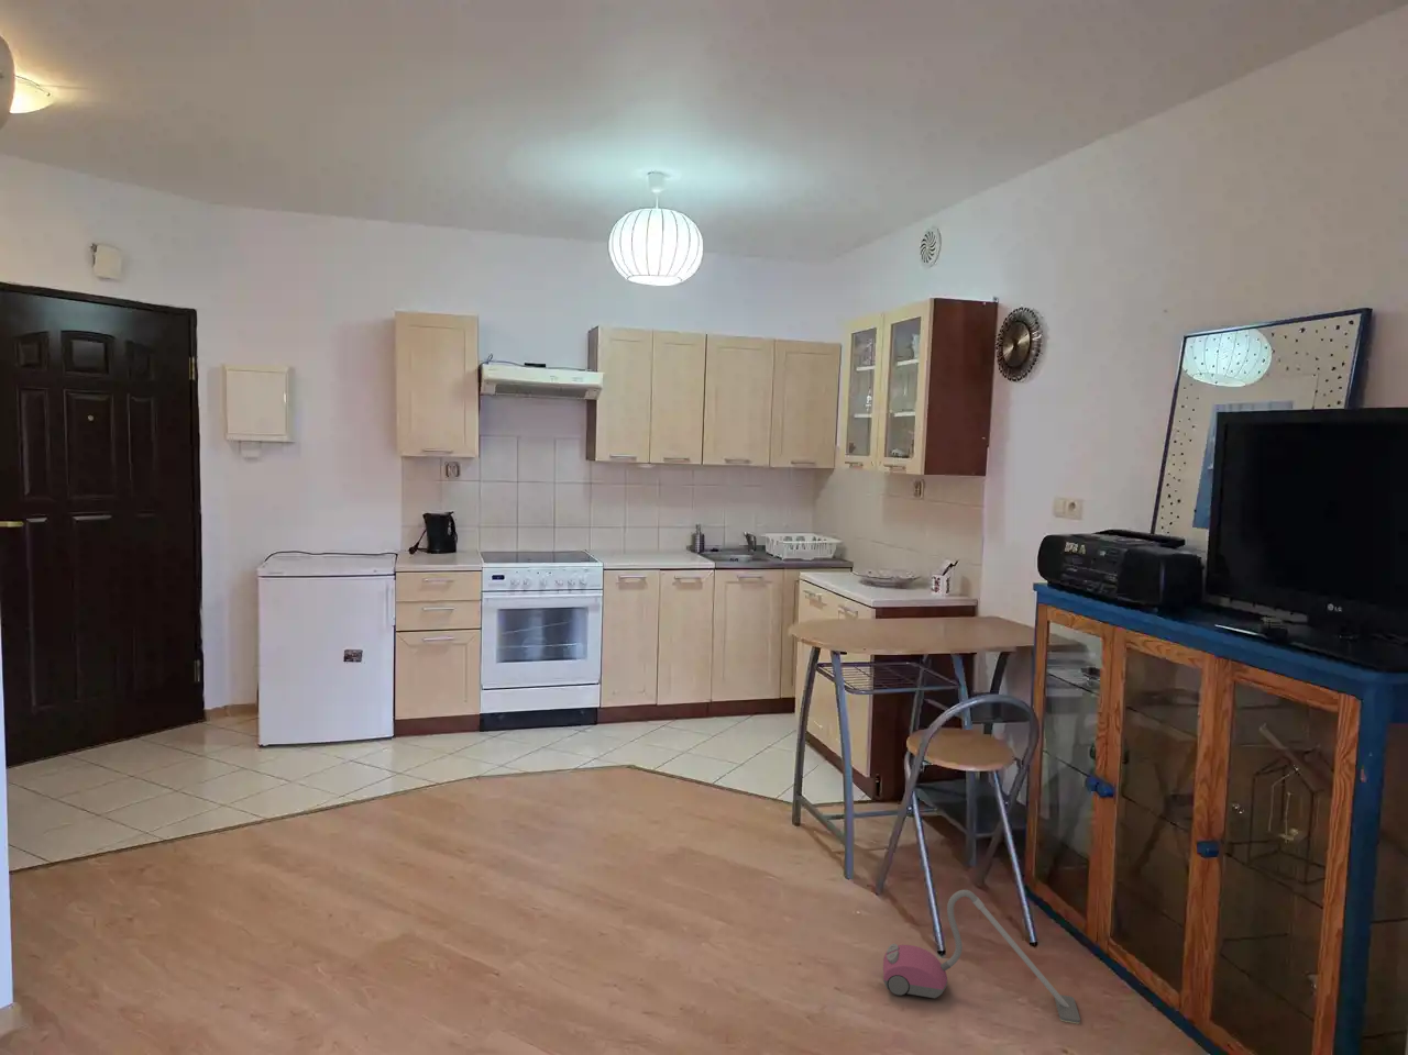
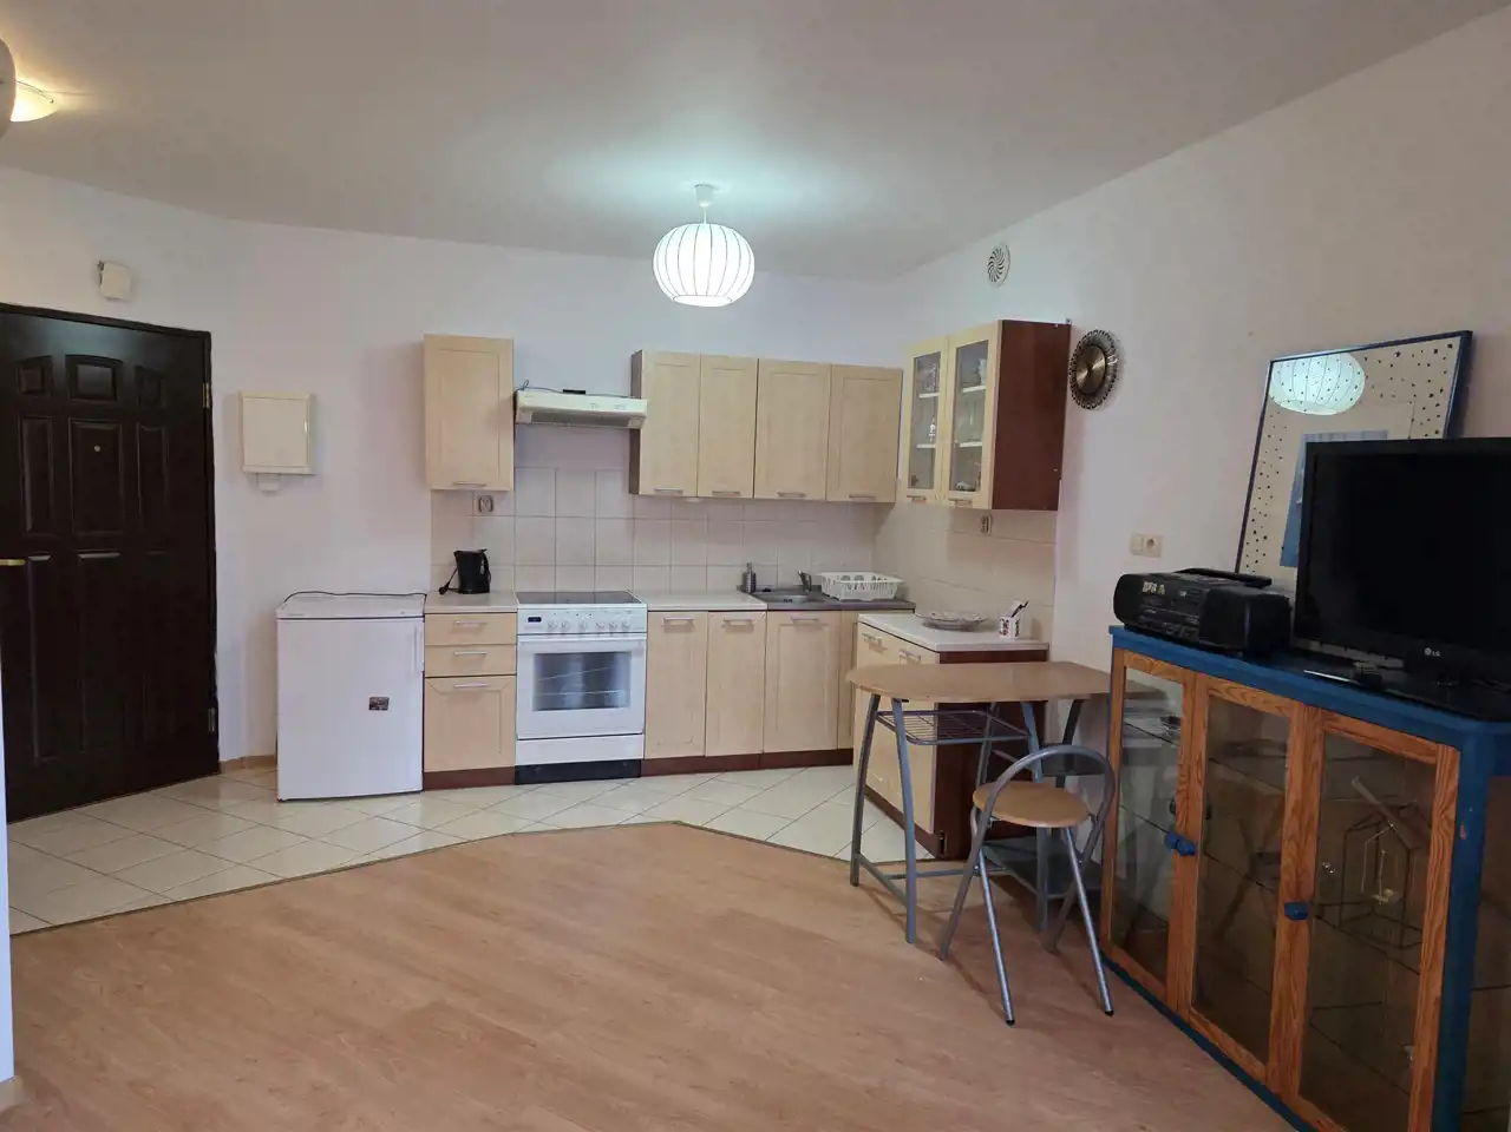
- vacuum cleaner [882,889,1081,1024]
